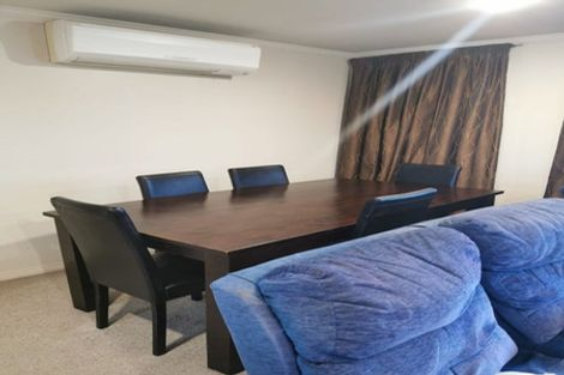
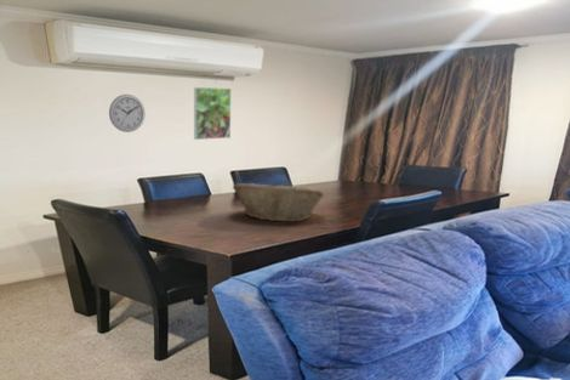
+ fruit basket [232,182,325,222]
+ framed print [193,86,232,141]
+ wall clock [108,93,147,134]
